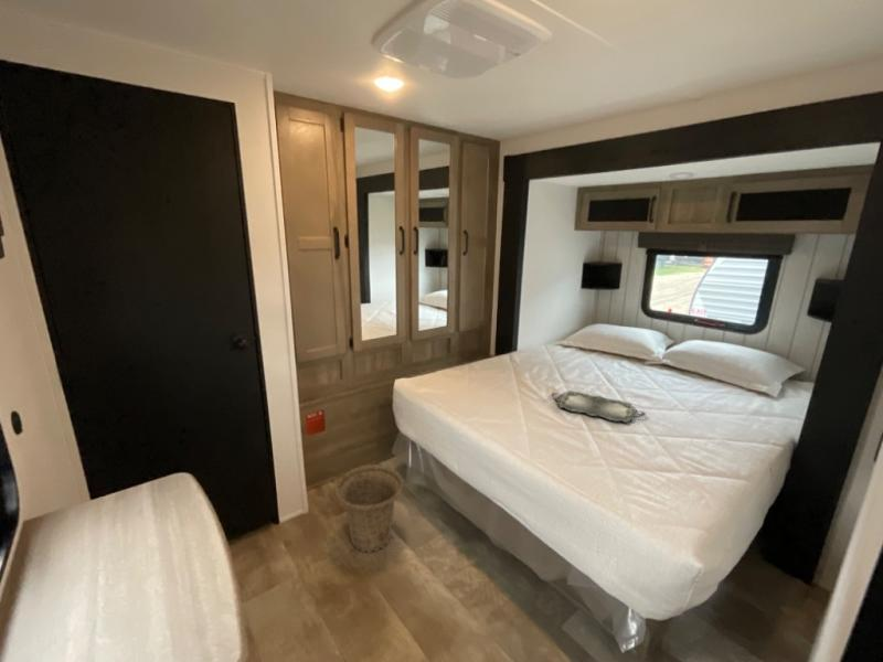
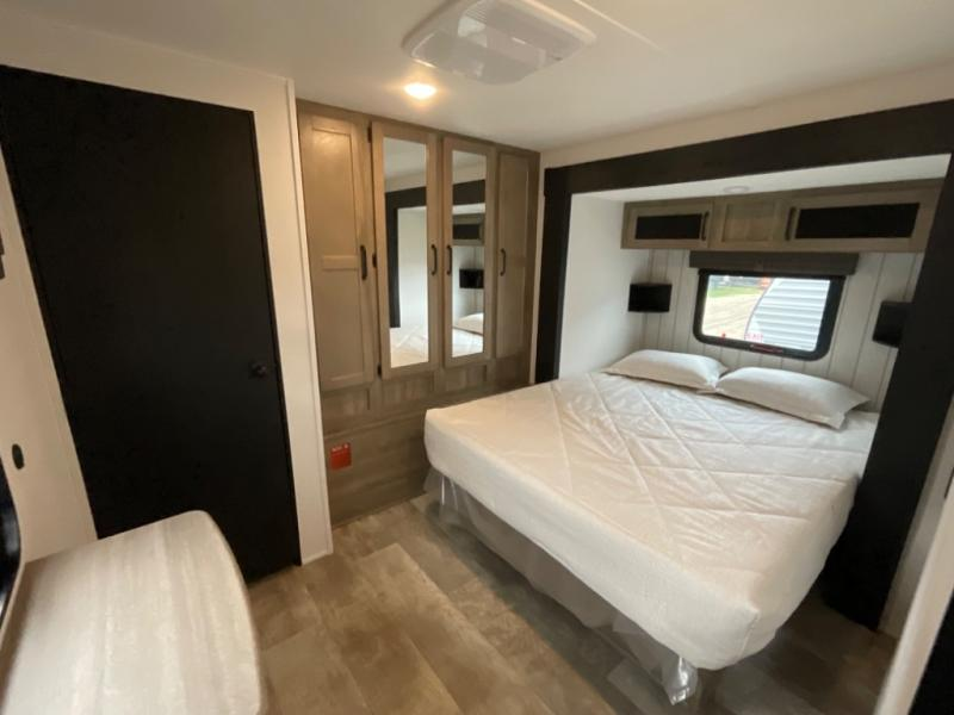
- serving tray [550,389,647,424]
- basket [334,463,405,554]
